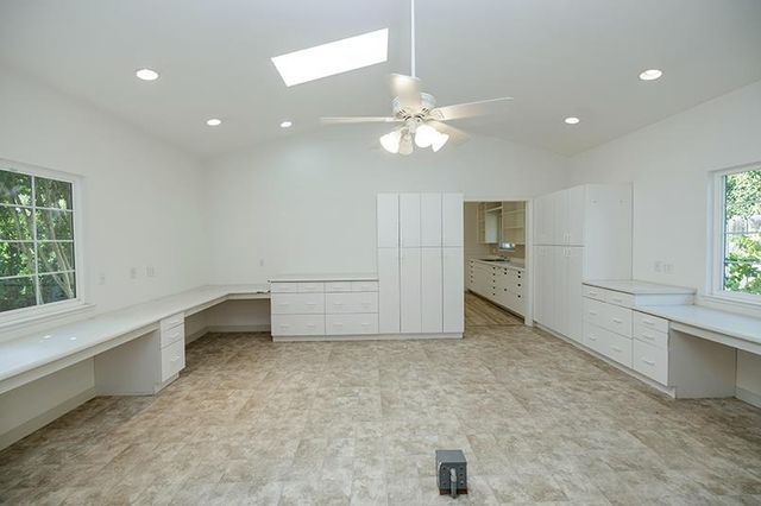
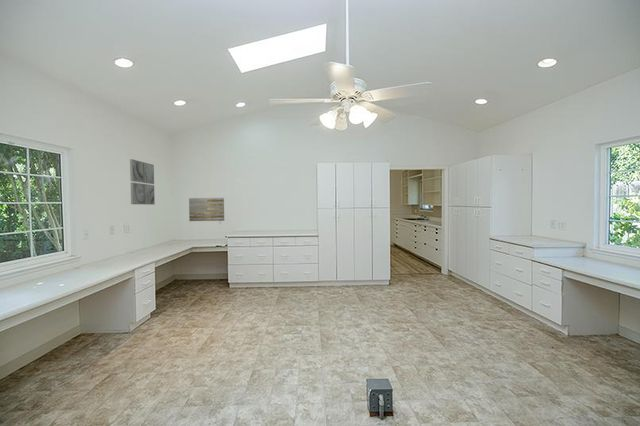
+ wall art [129,158,156,206]
+ wall art [188,197,225,222]
